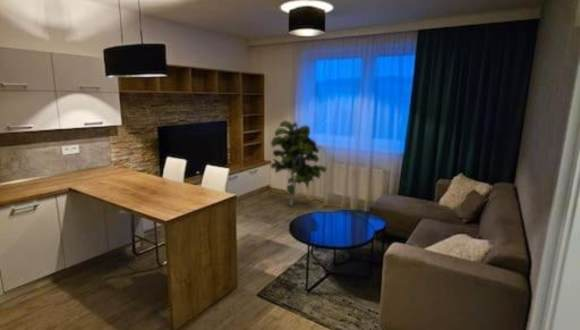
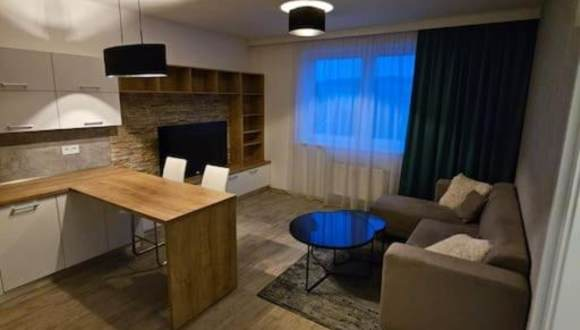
- indoor plant [269,119,328,207]
